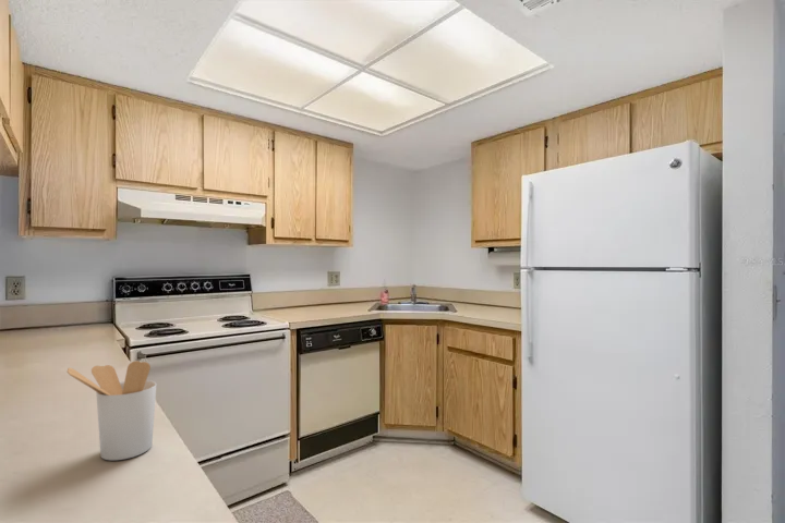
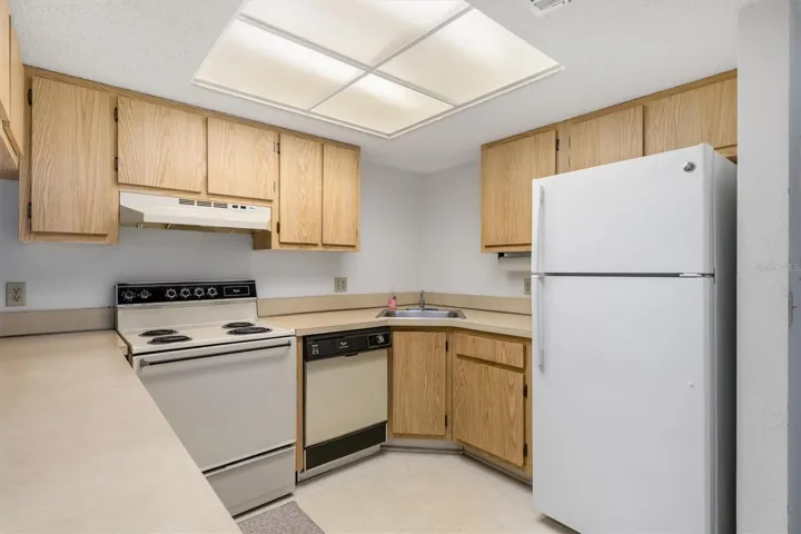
- utensil holder [65,360,158,461]
